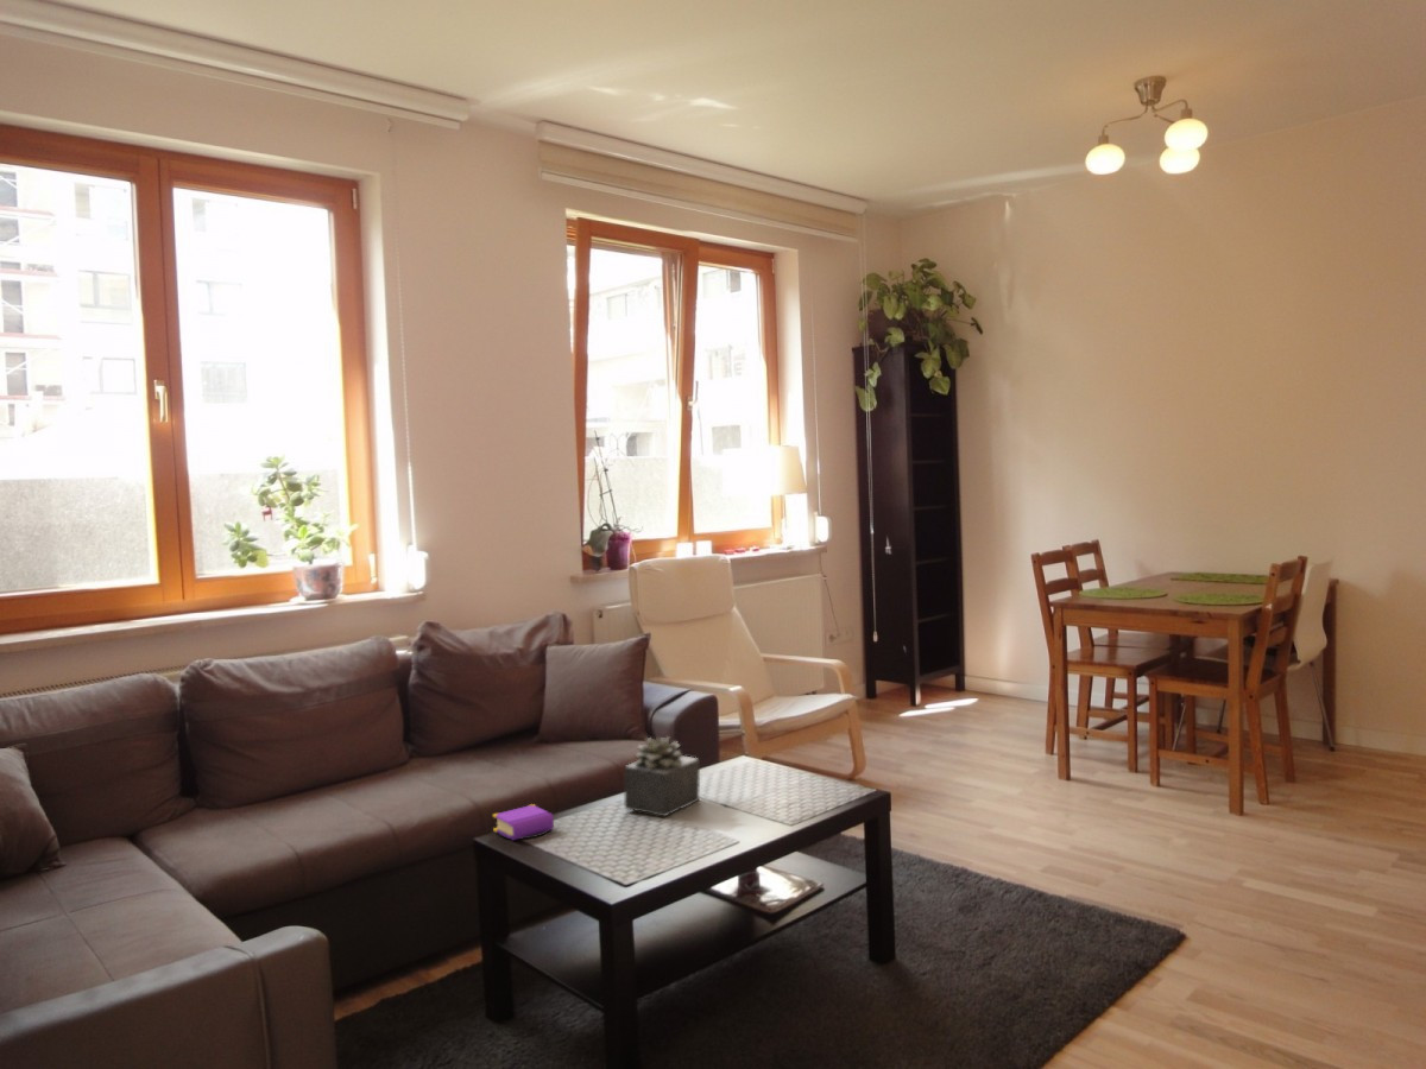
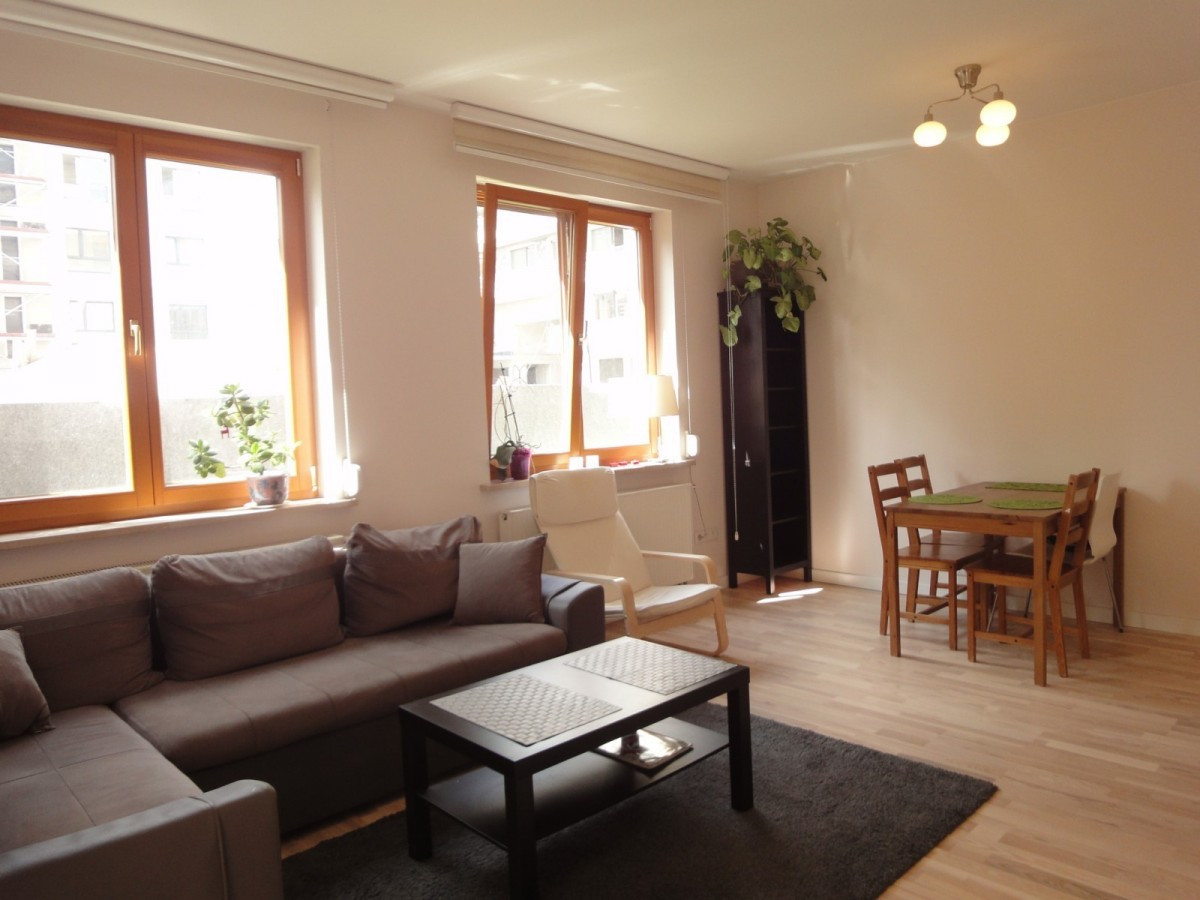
- book [492,803,555,842]
- succulent plant [623,735,701,817]
